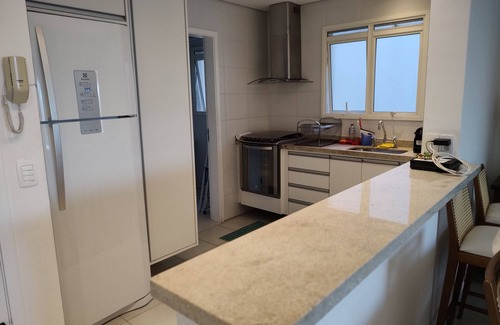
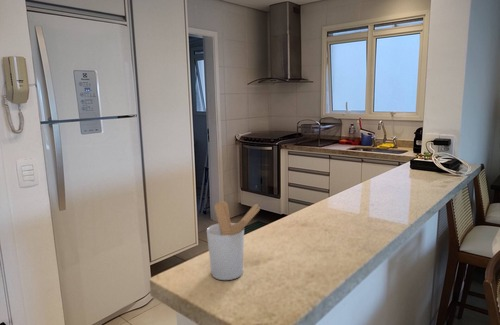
+ utensil holder [206,200,261,281]
